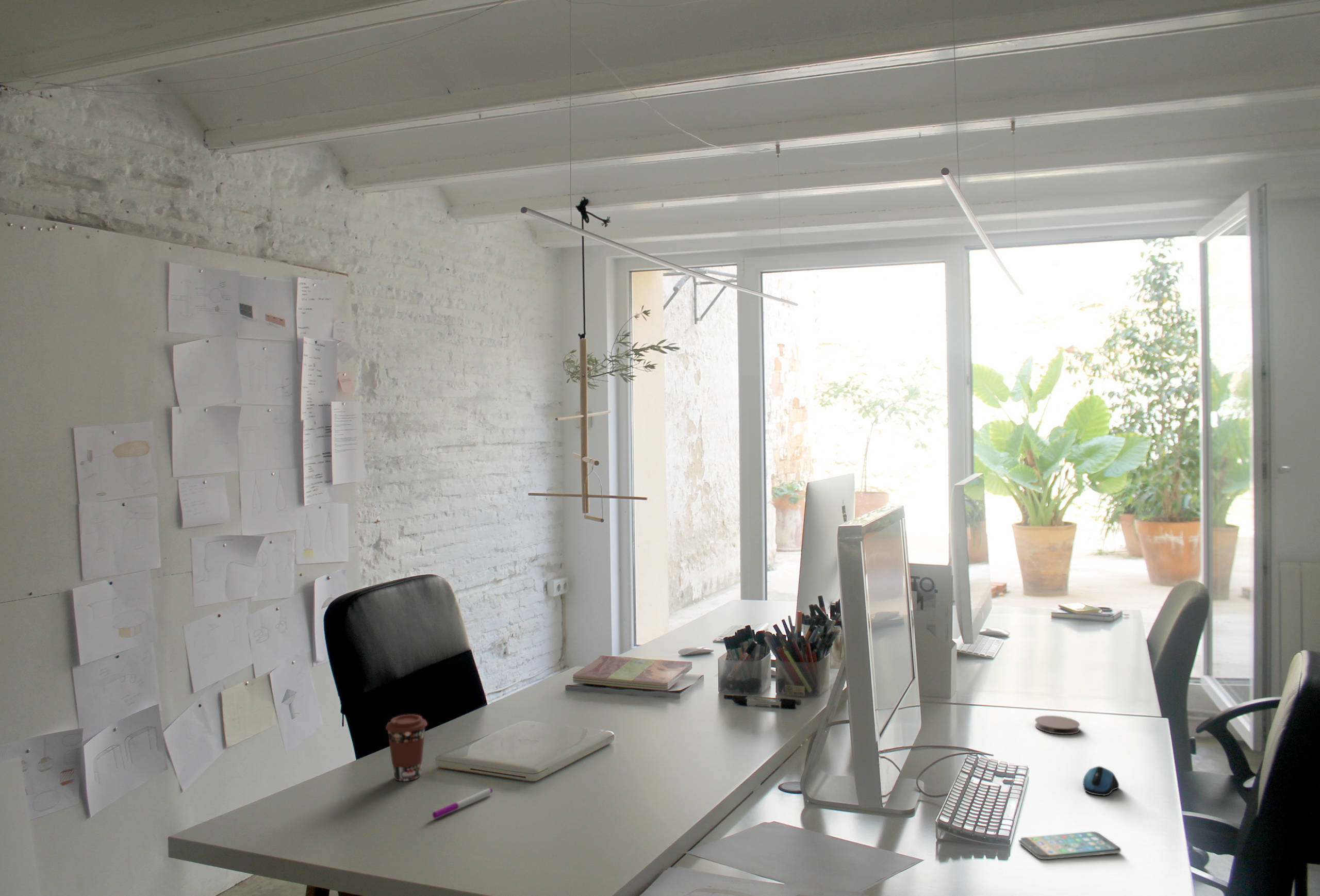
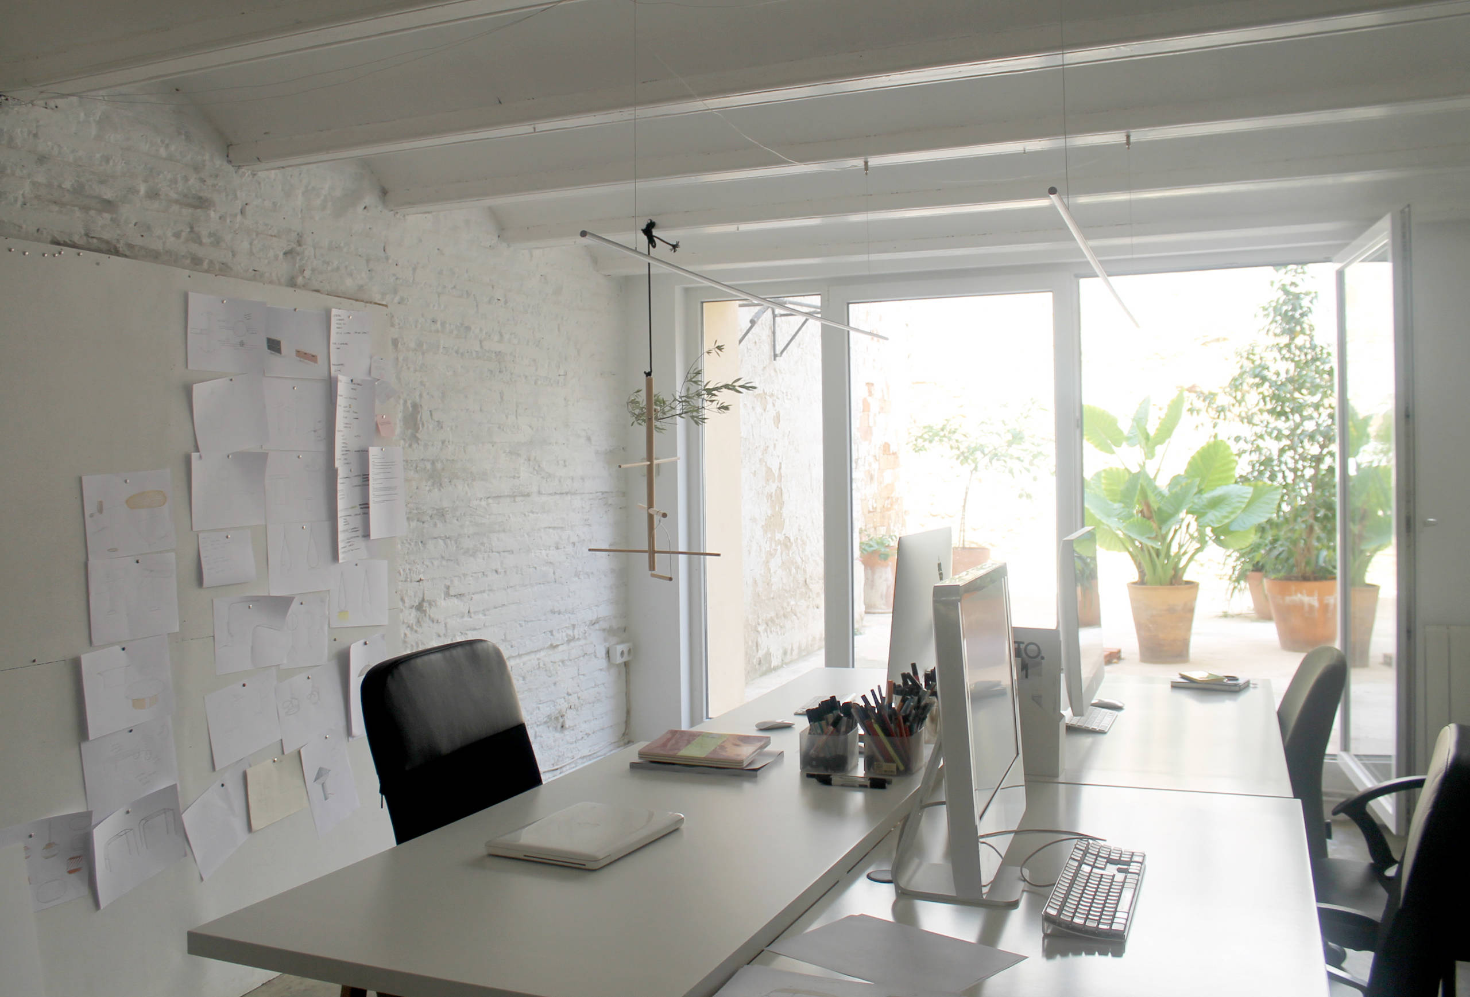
- smartphone [1018,831,1121,860]
- coffee cup [385,714,428,782]
- pen [432,787,493,819]
- computer mouse [1082,766,1119,796]
- coaster [1034,715,1081,735]
